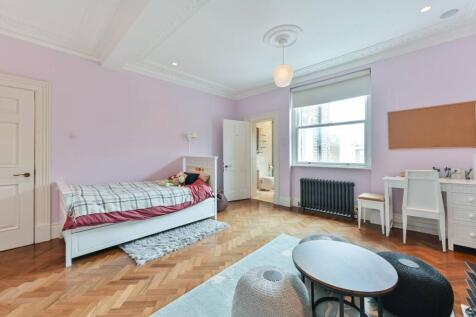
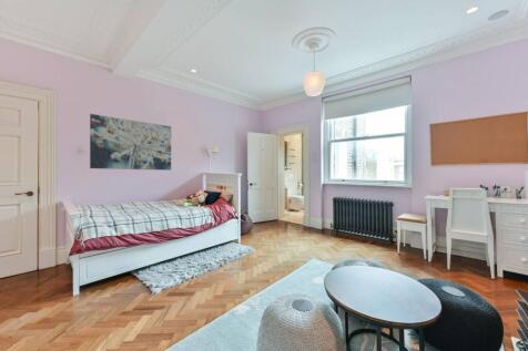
+ wall art [89,113,172,172]
